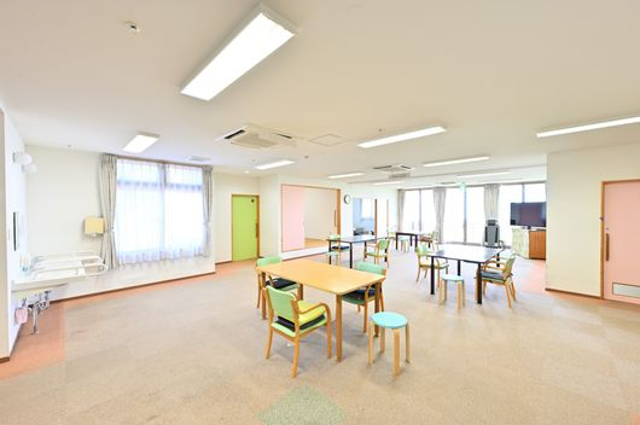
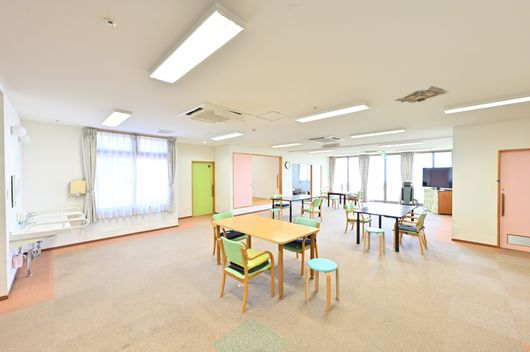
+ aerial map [393,85,450,103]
